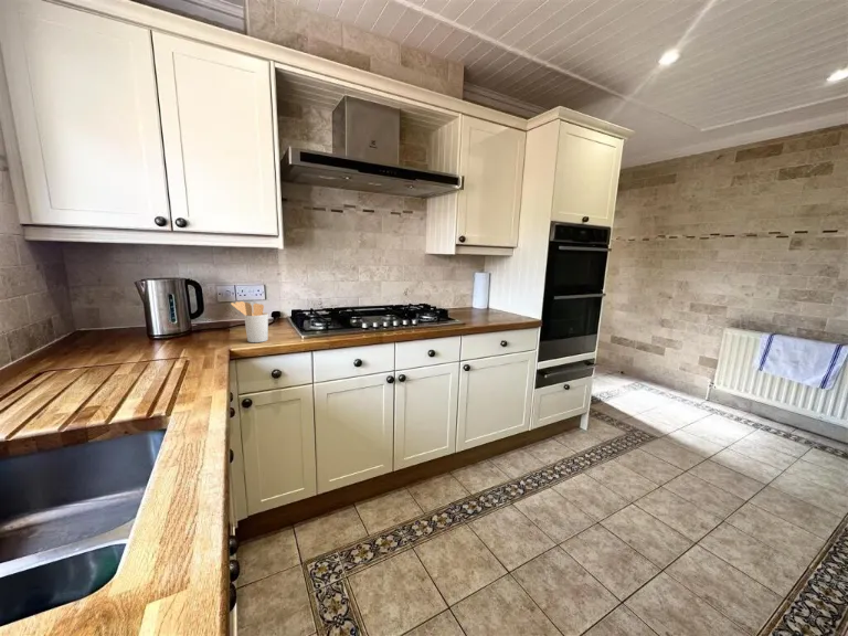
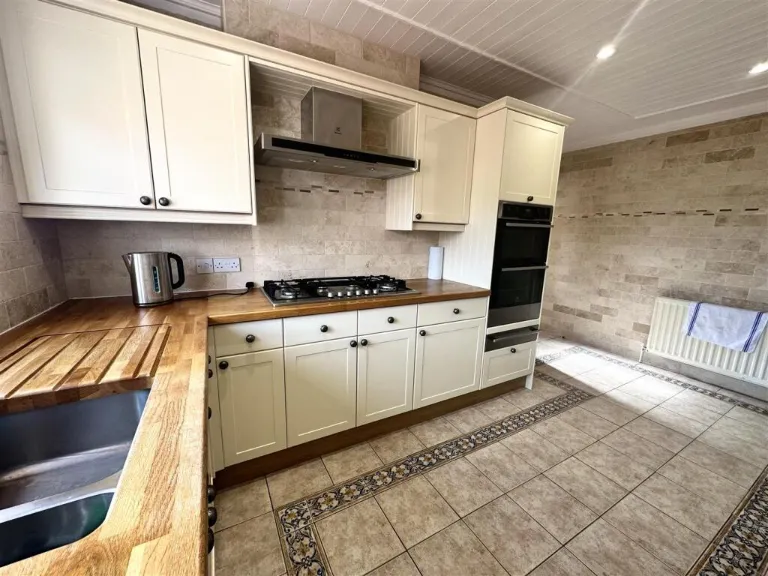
- utensil holder [230,300,269,343]
